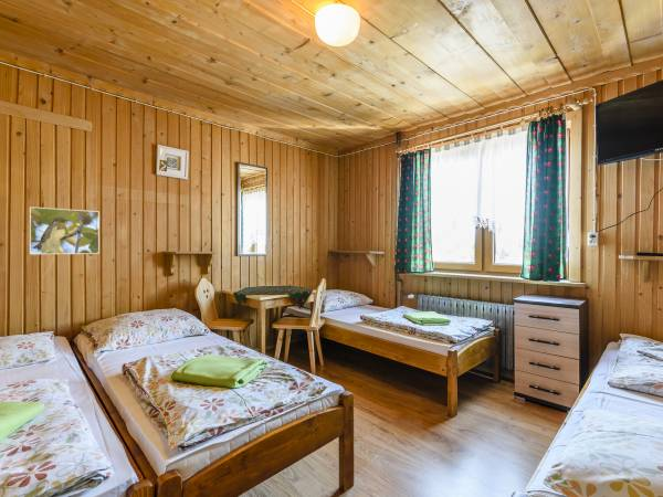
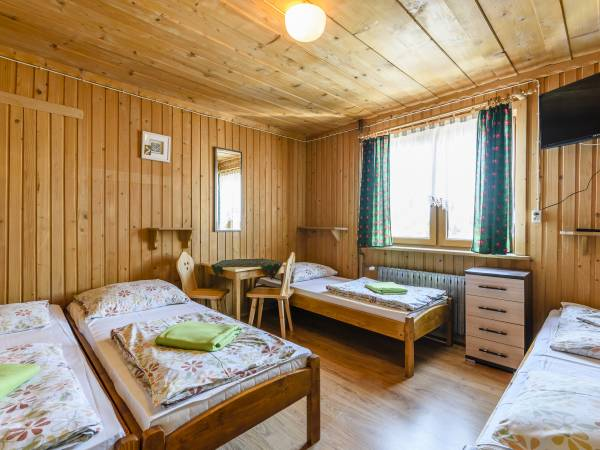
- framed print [29,205,101,255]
